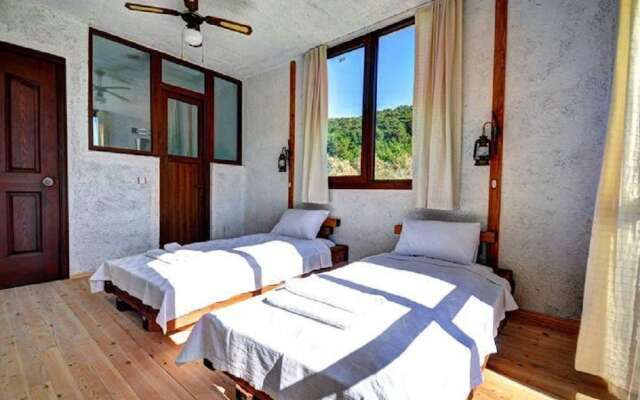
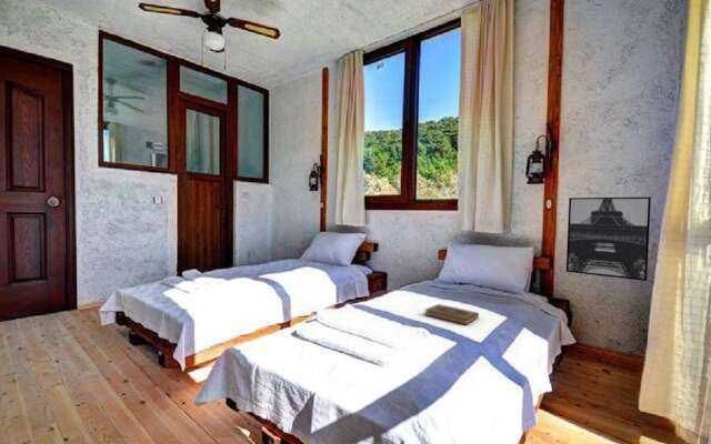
+ hardback book [423,303,480,326]
+ wall art [565,196,652,282]
